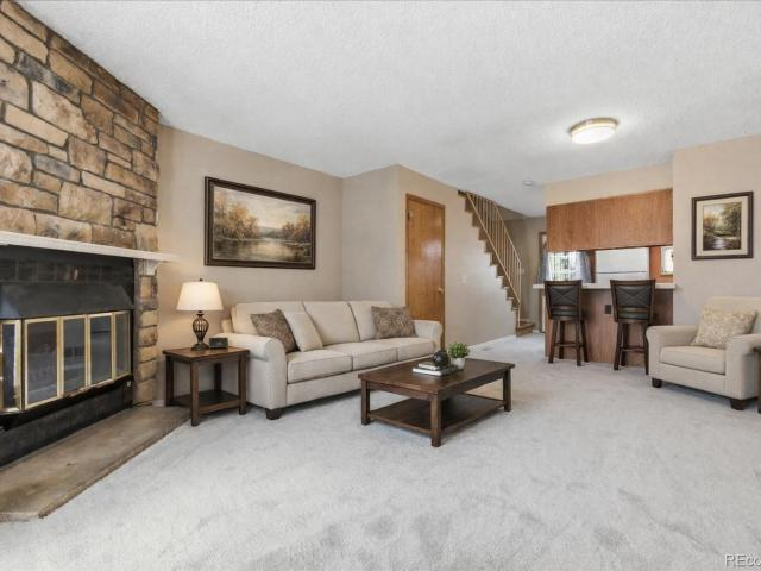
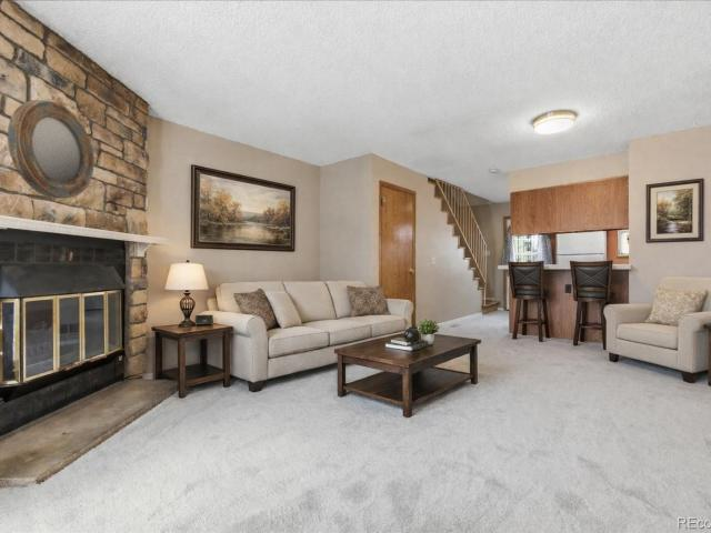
+ home mirror [7,99,96,200]
